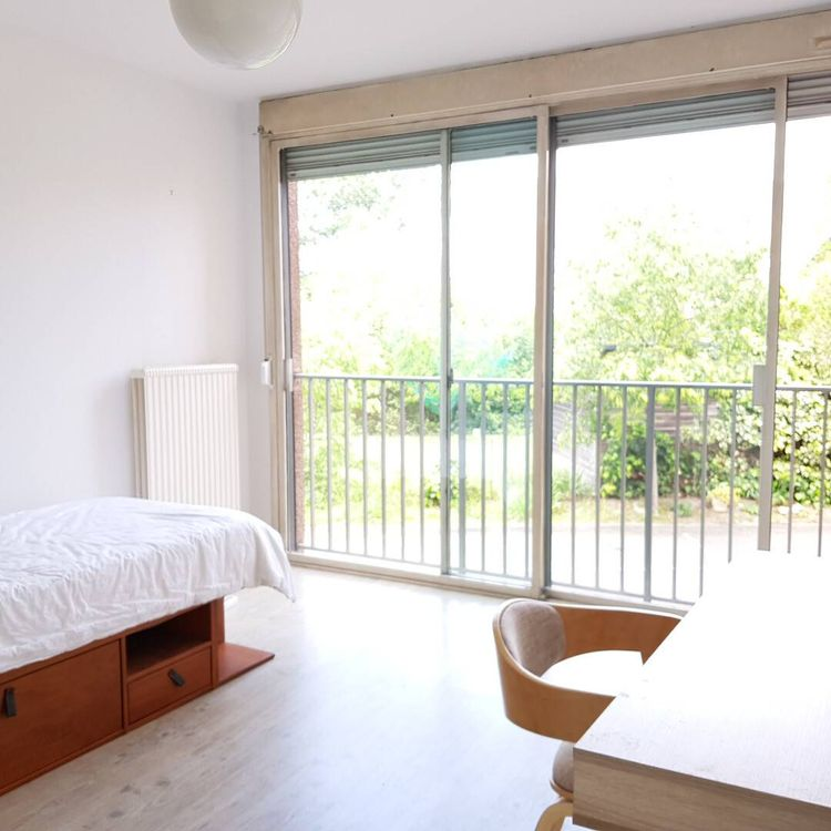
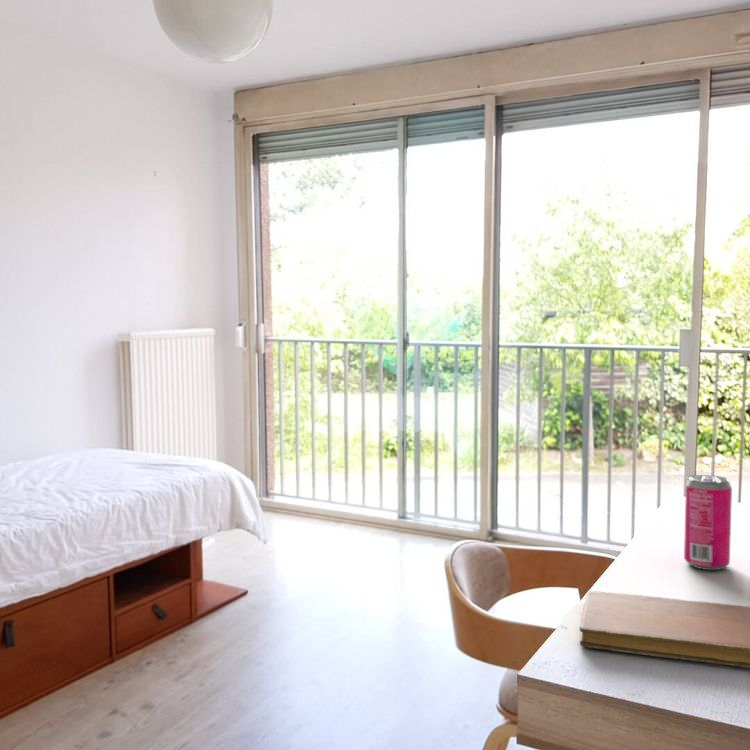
+ beverage can [683,474,733,571]
+ notebook [579,590,750,669]
